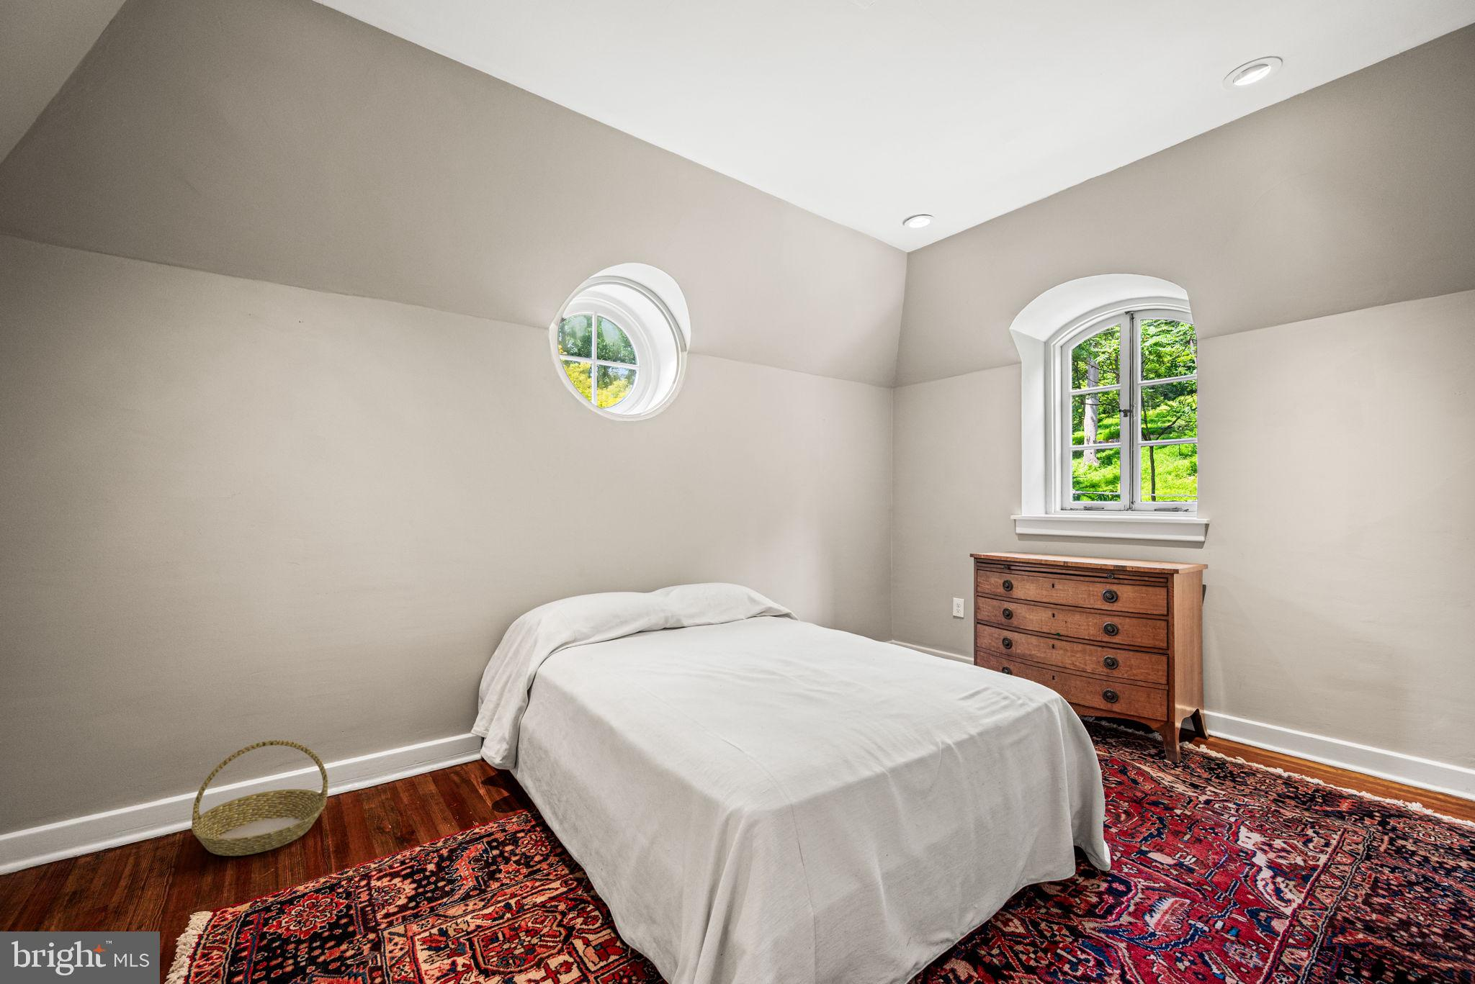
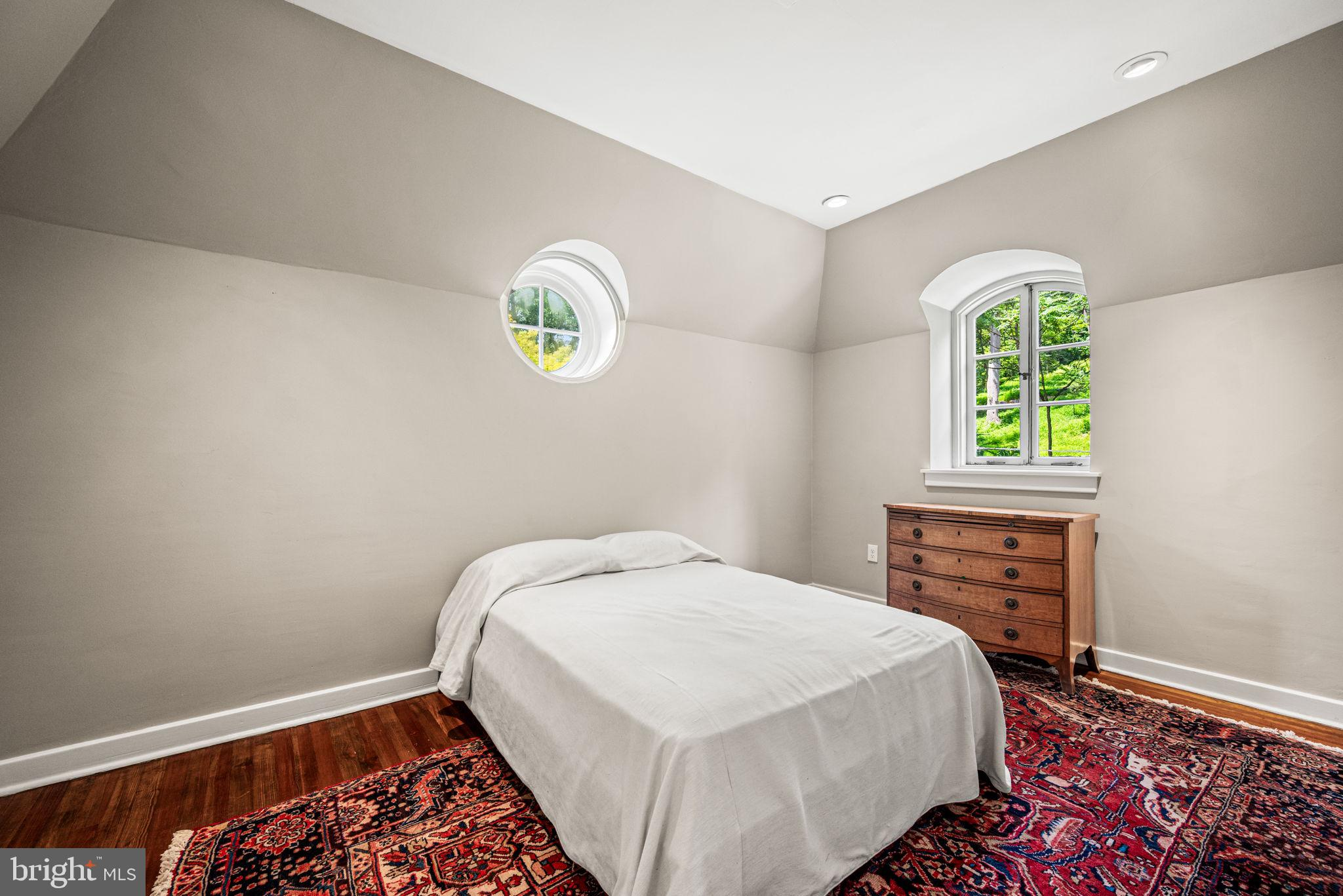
- basket [191,739,328,857]
